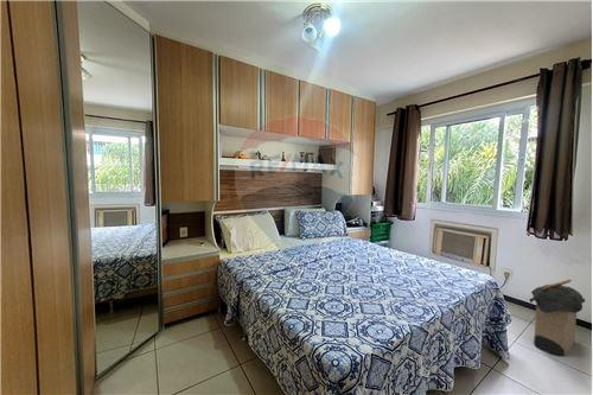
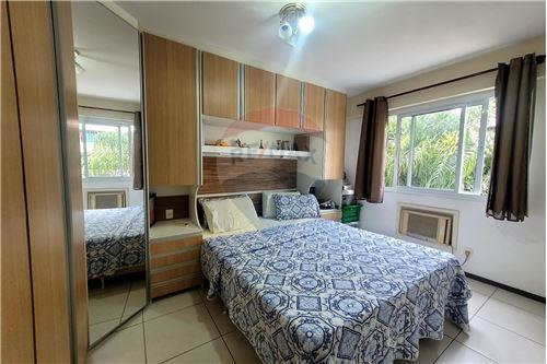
- laundry hamper [529,279,586,357]
